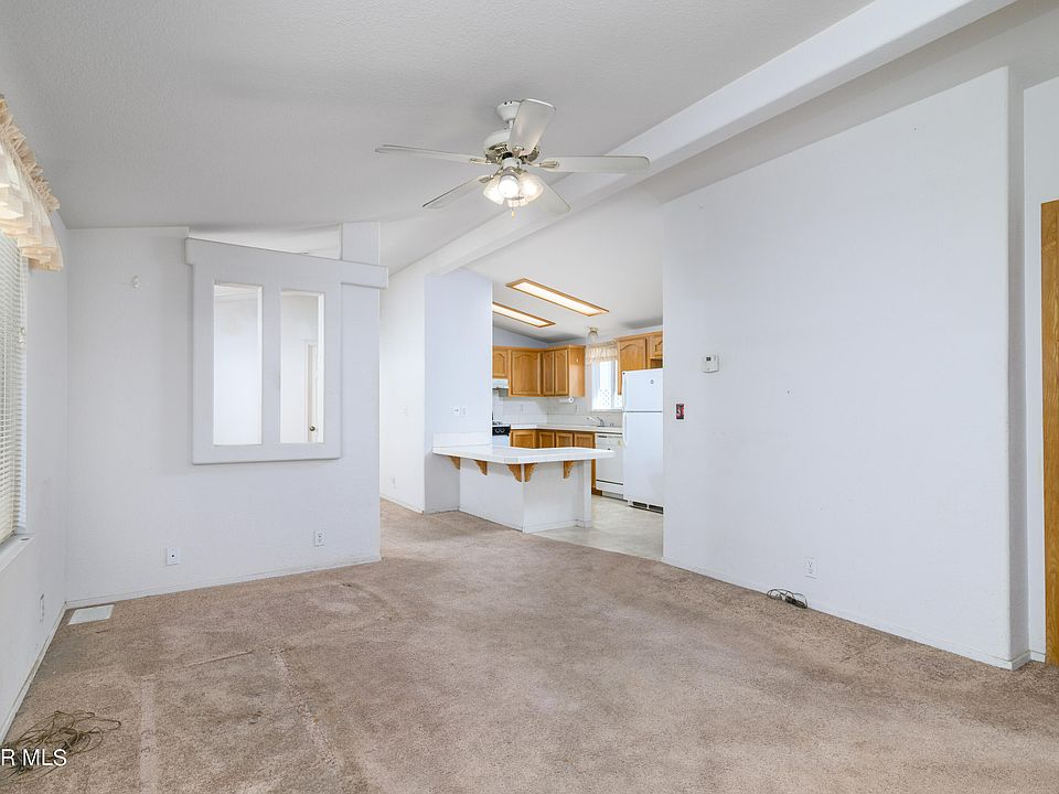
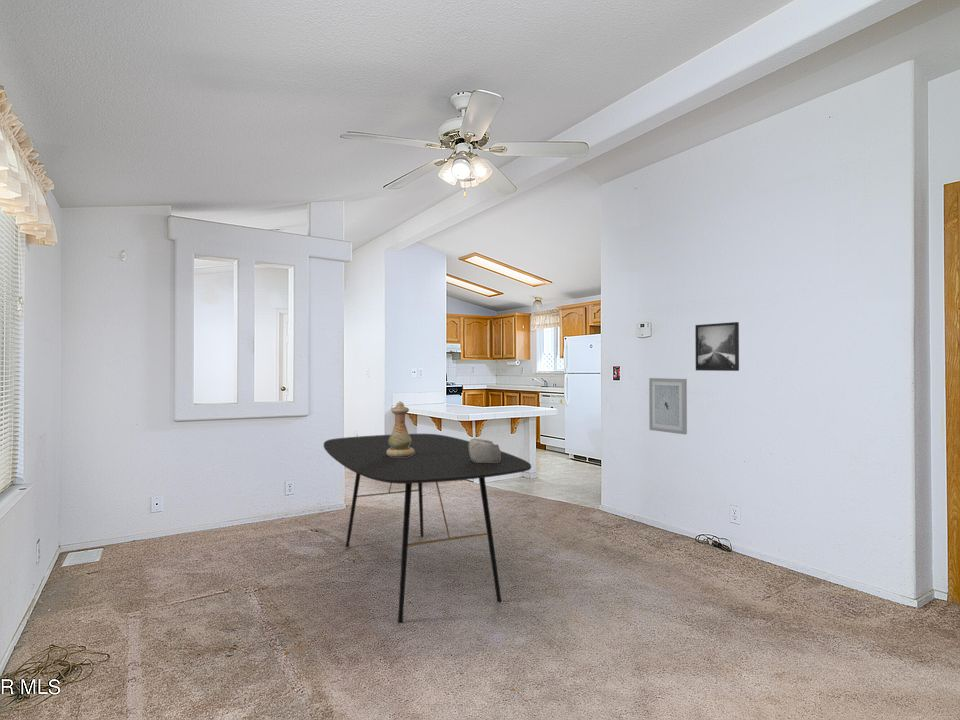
+ vase [387,400,414,457]
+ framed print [694,321,740,372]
+ dining table [323,433,532,624]
+ wall art [648,377,688,435]
+ decorative bowl [469,438,501,462]
